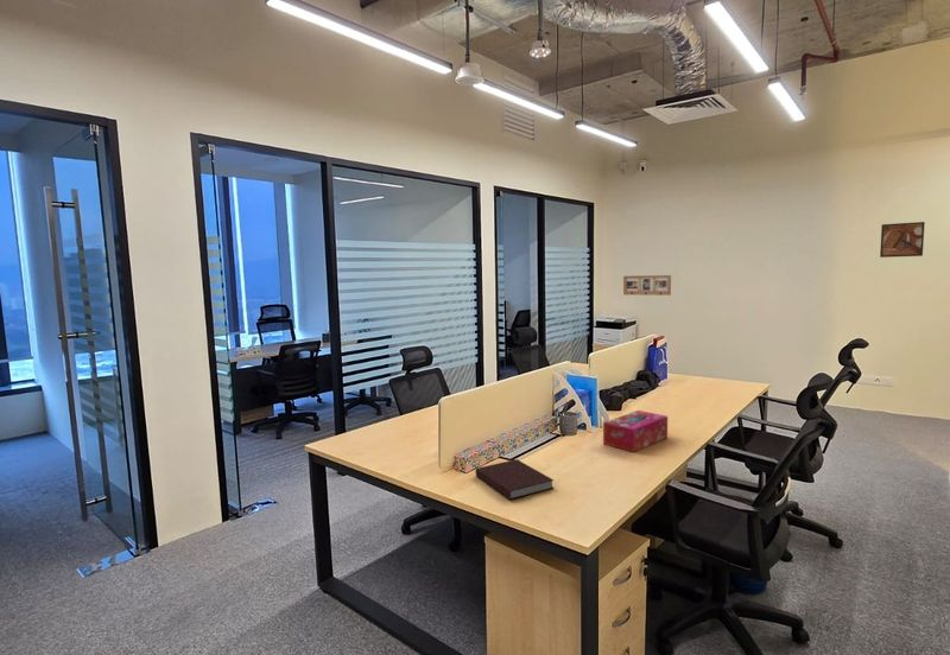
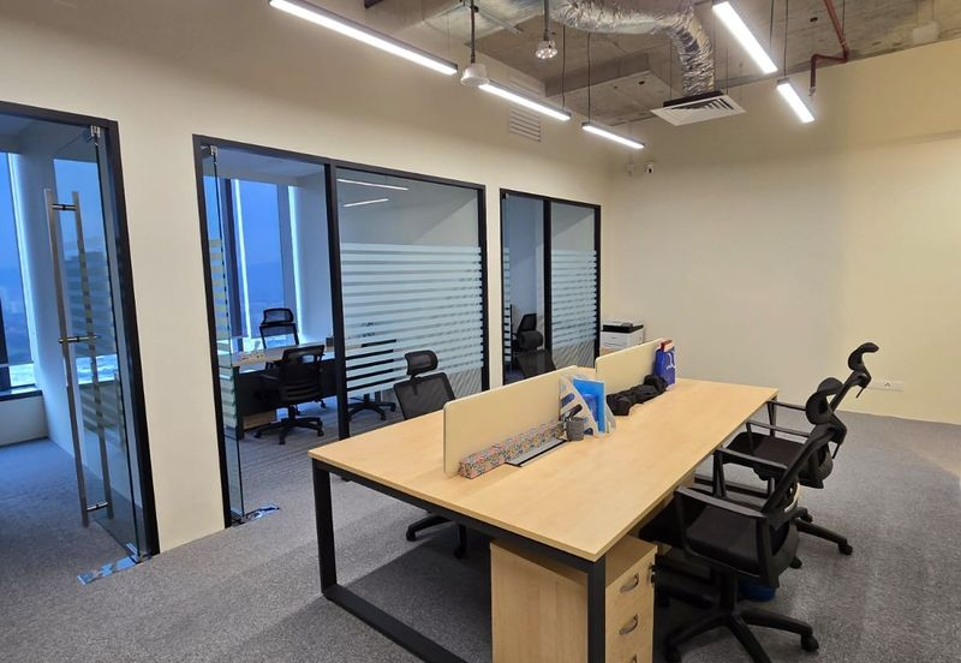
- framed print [879,221,926,259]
- tissue box [602,409,669,453]
- notebook [475,458,555,501]
- picture frame [622,274,672,297]
